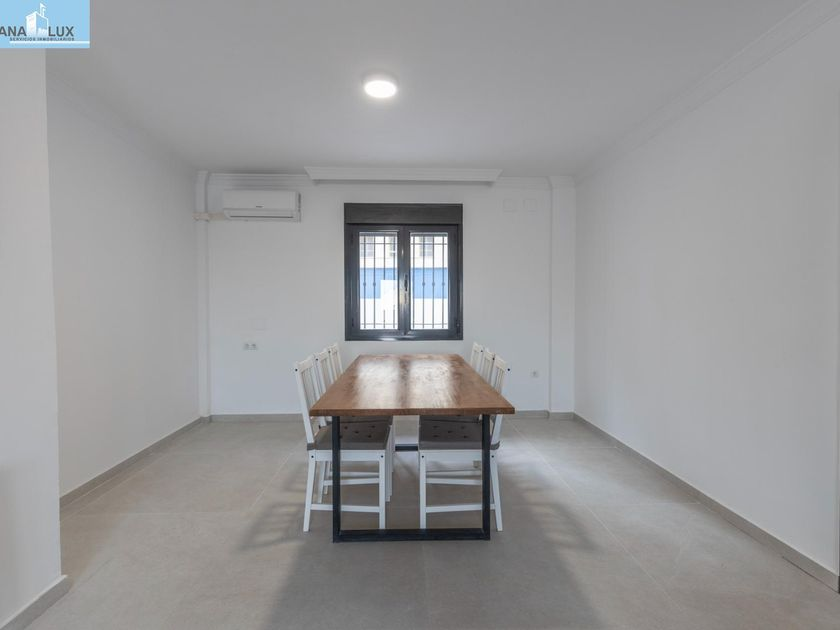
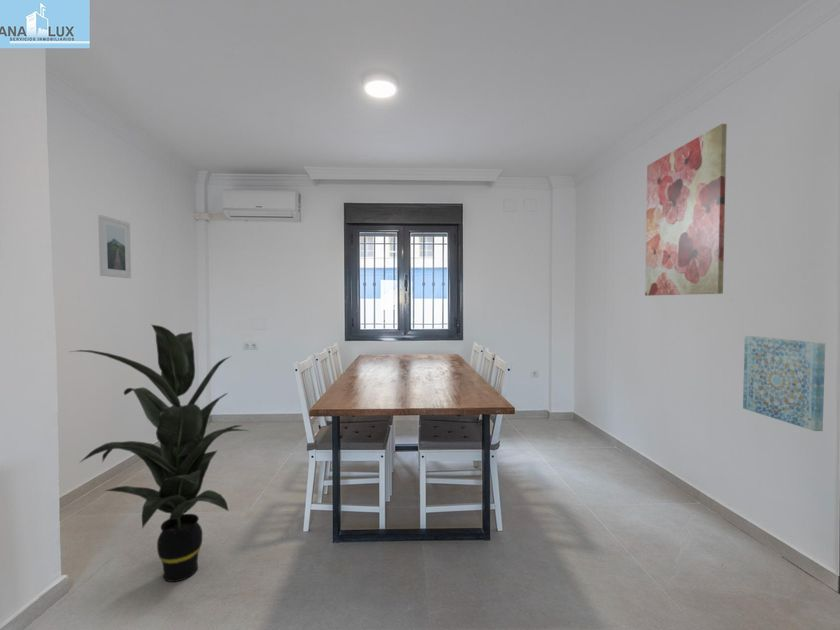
+ wall art [742,335,826,432]
+ wall art [644,123,728,297]
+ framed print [97,214,132,279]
+ indoor plant [69,323,251,583]
